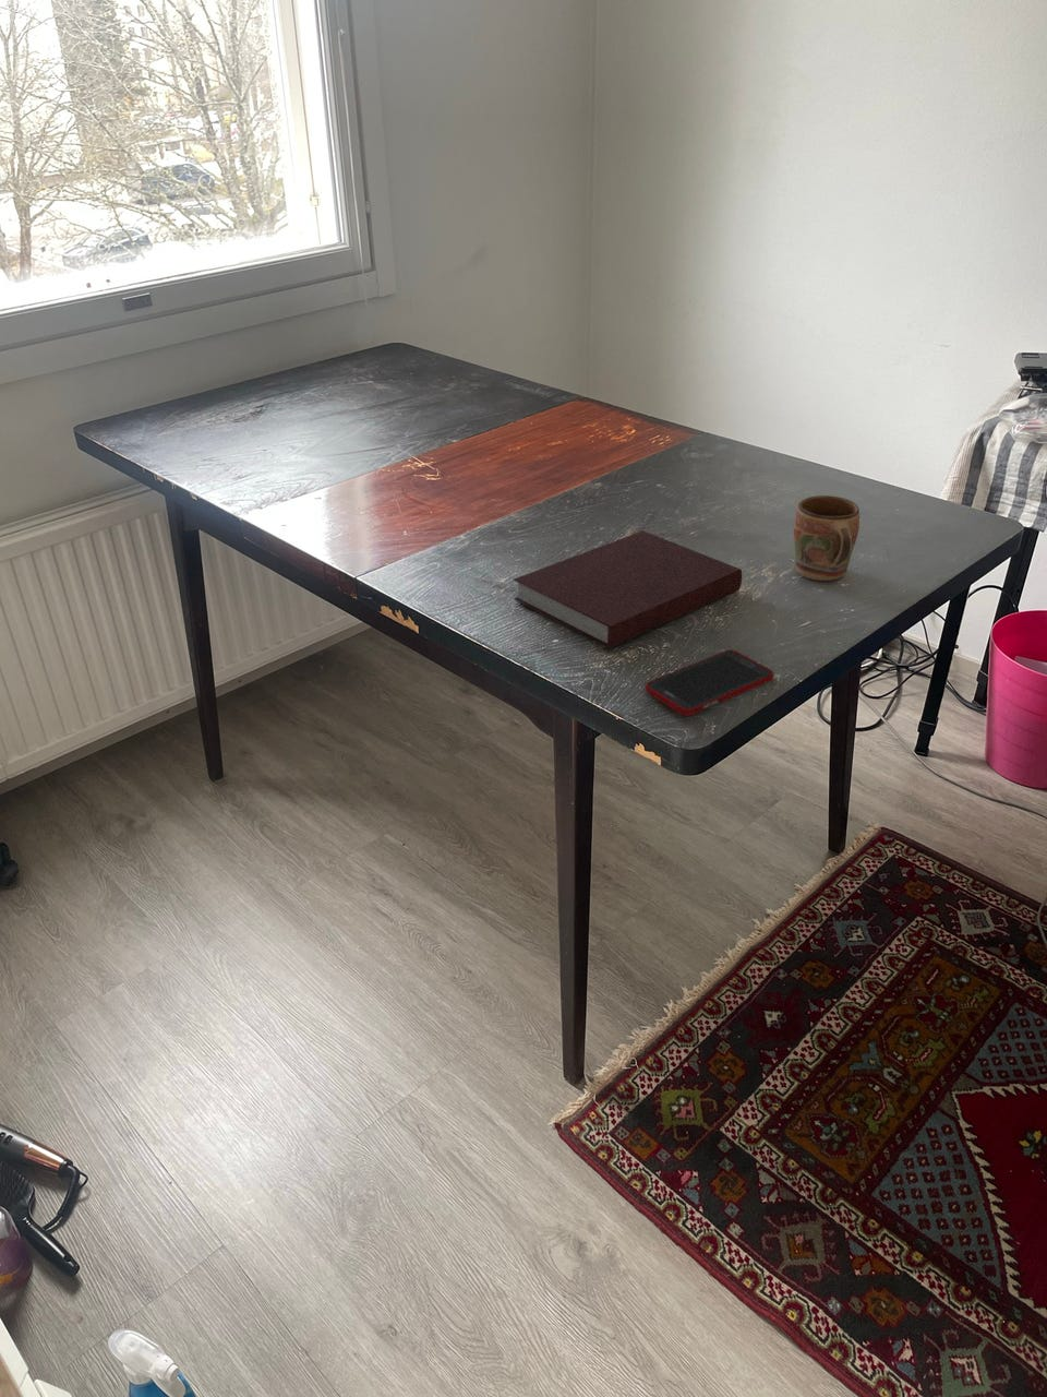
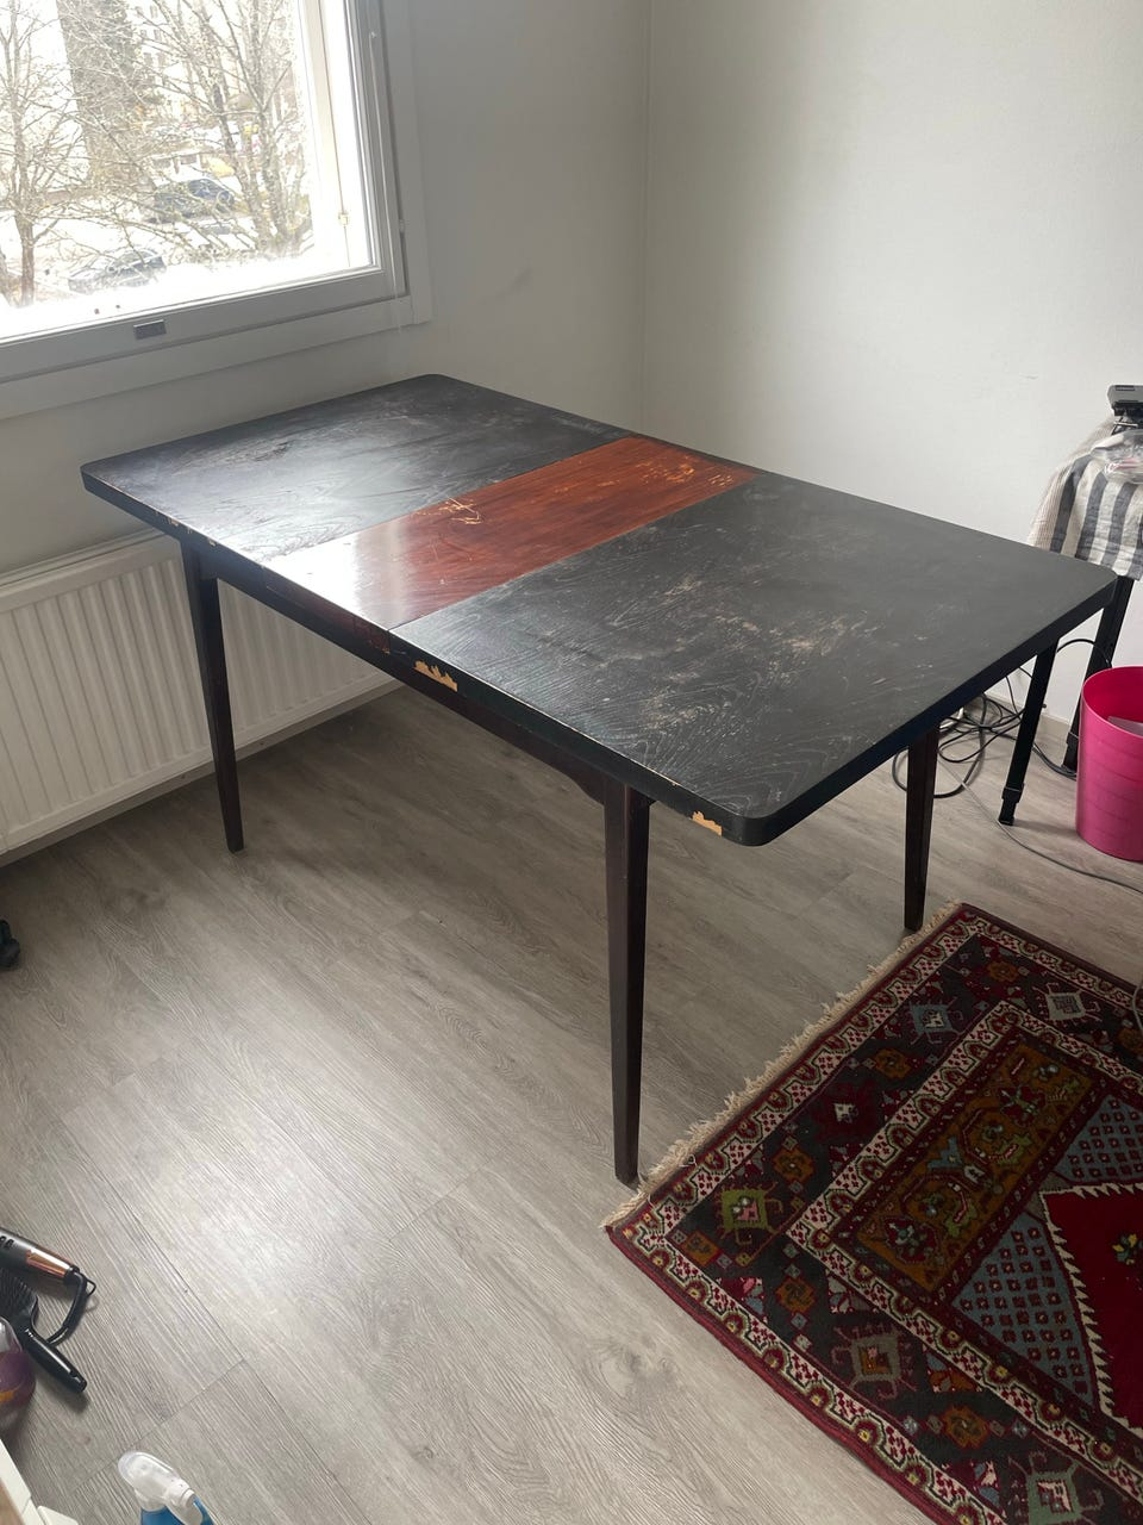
- mug [793,494,860,582]
- notebook [513,529,742,649]
- cell phone [643,648,775,717]
